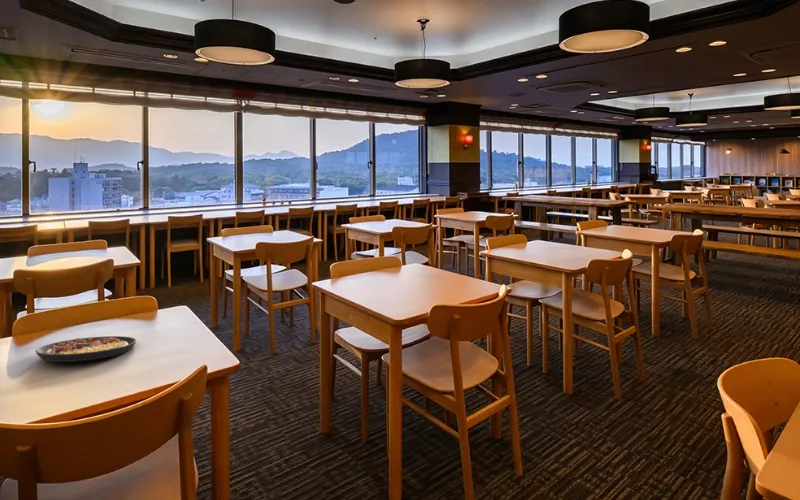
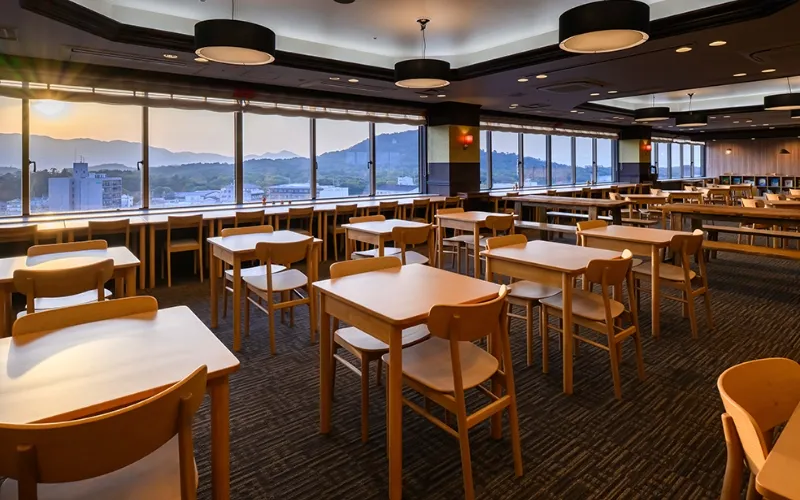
- plate [35,335,137,363]
